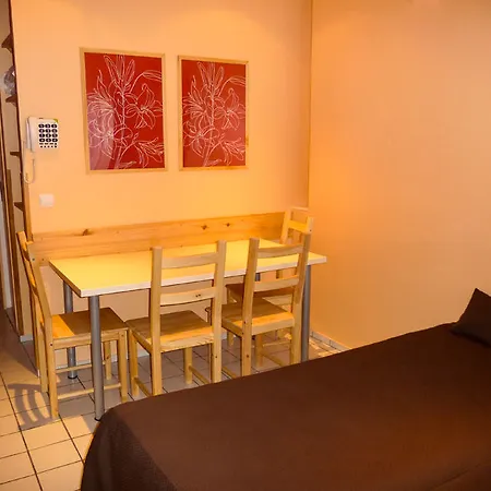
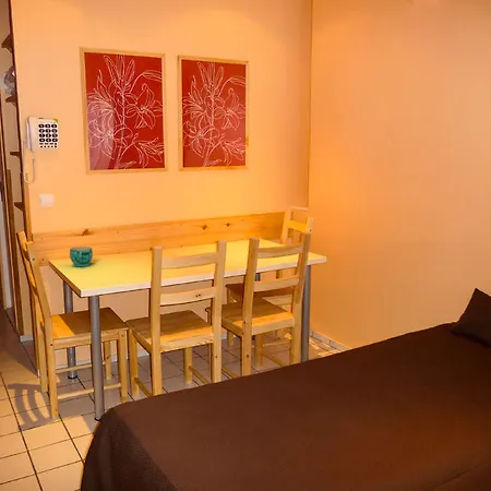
+ cup [69,246,94,267]
